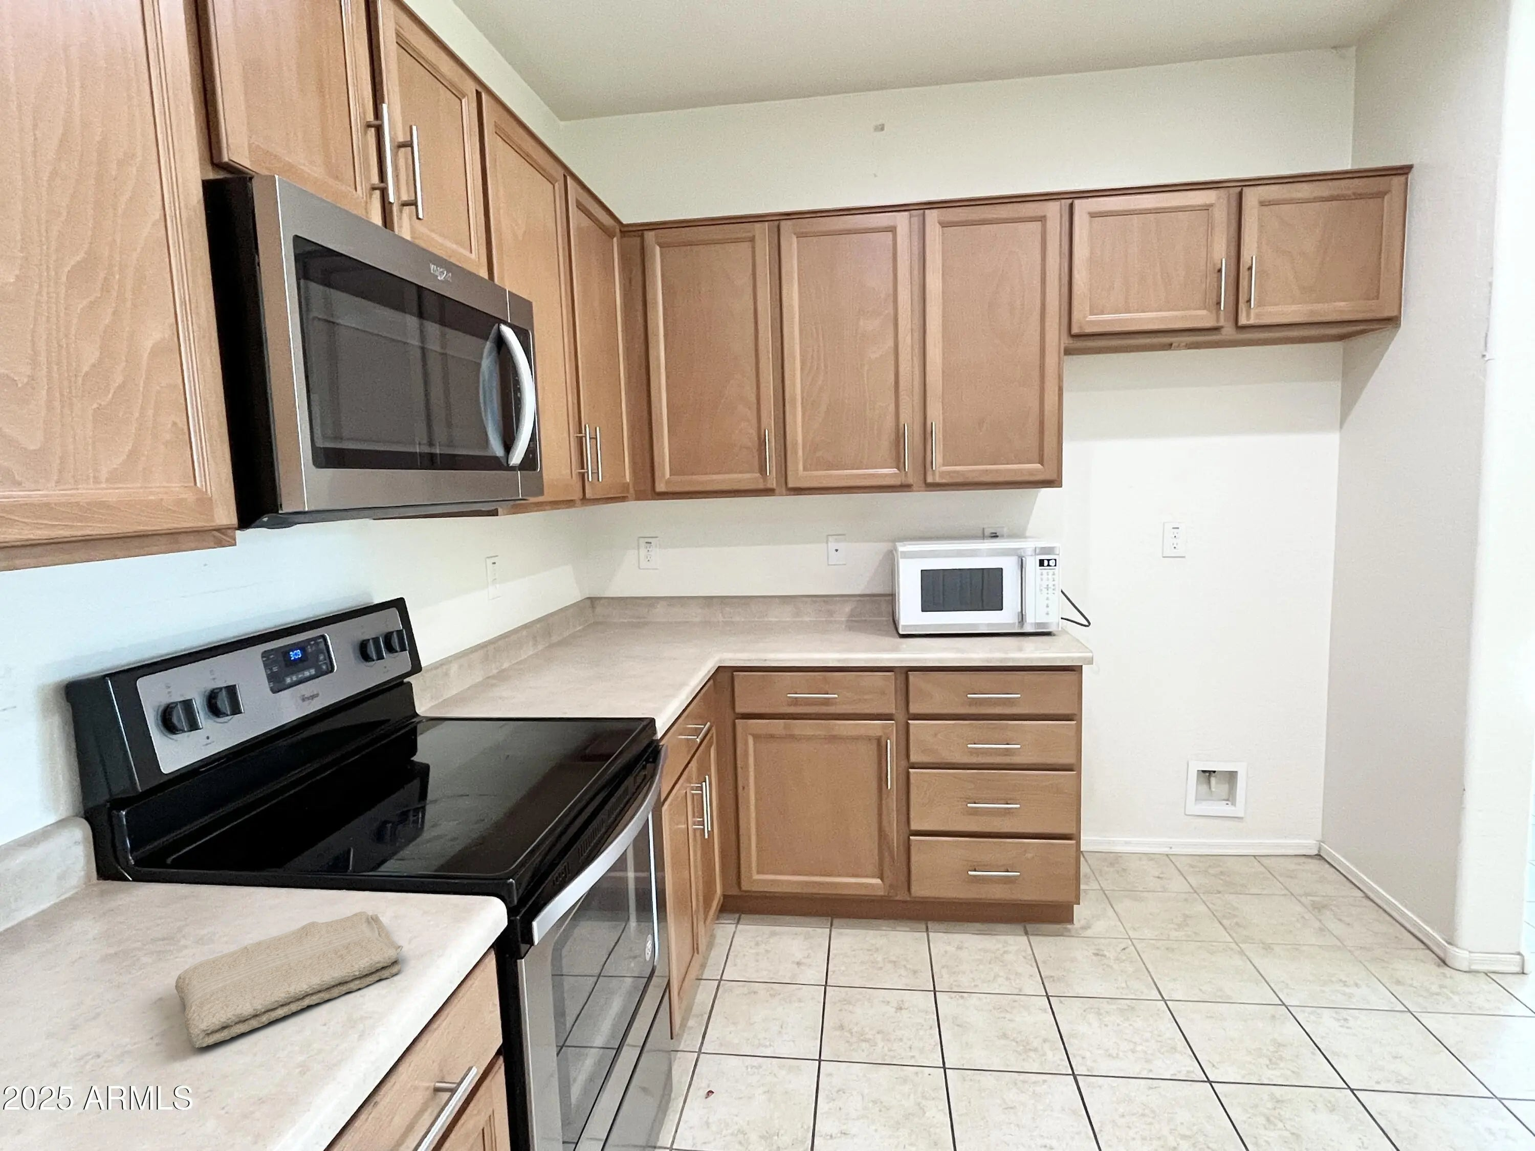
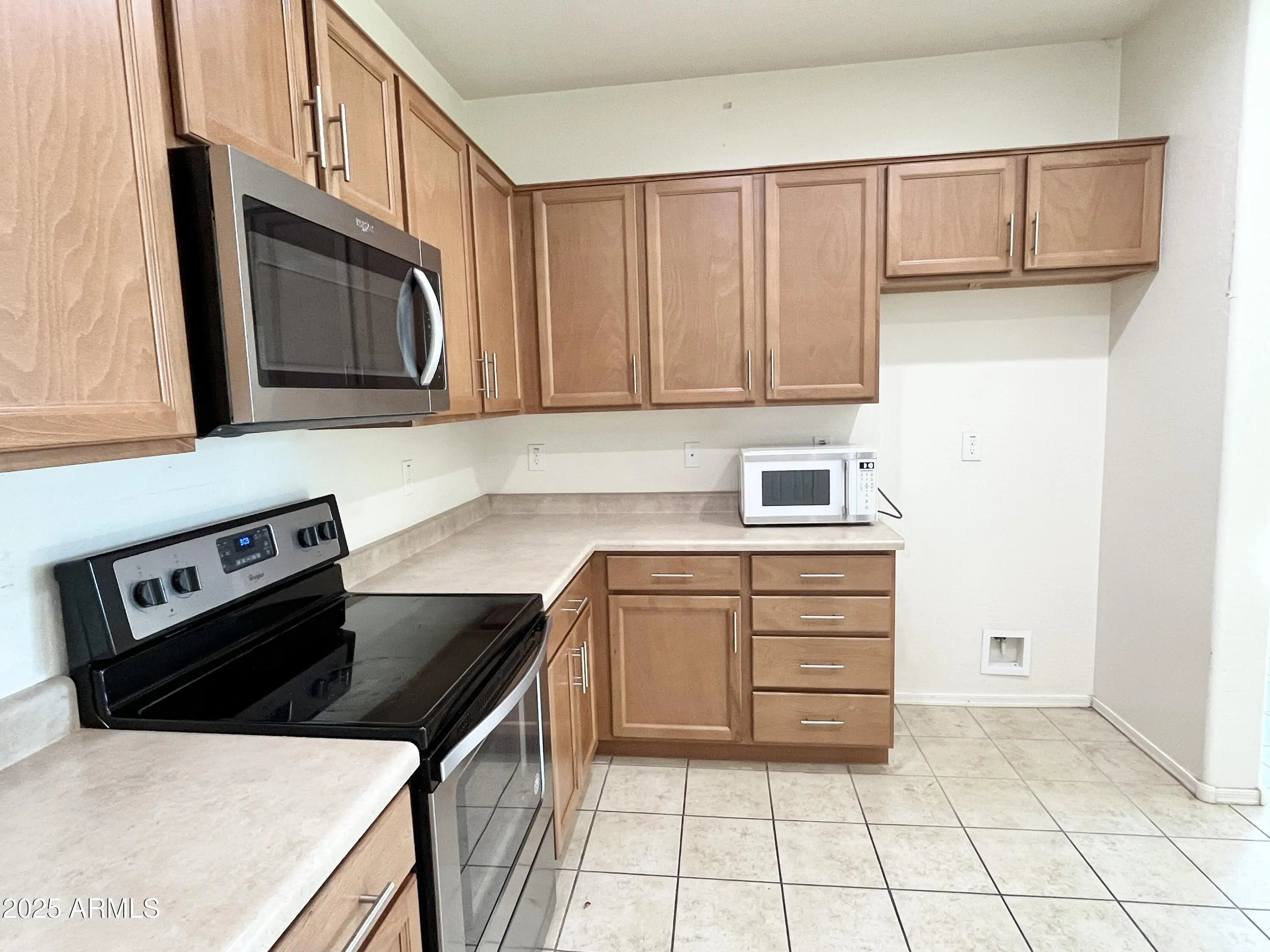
- washcloth [174,912,404,1048]
